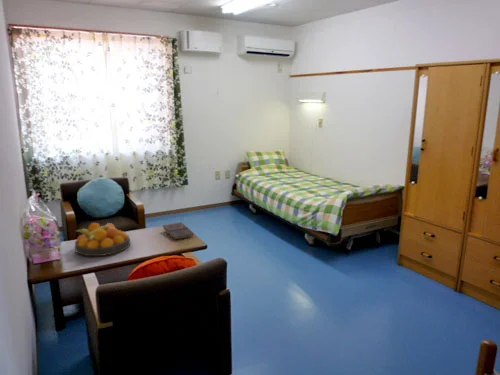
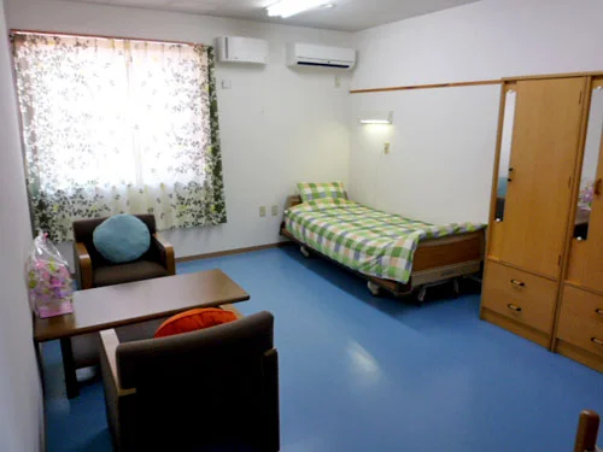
- fruit bowl [74,222,131,257]
- book [162,222,195,240]
